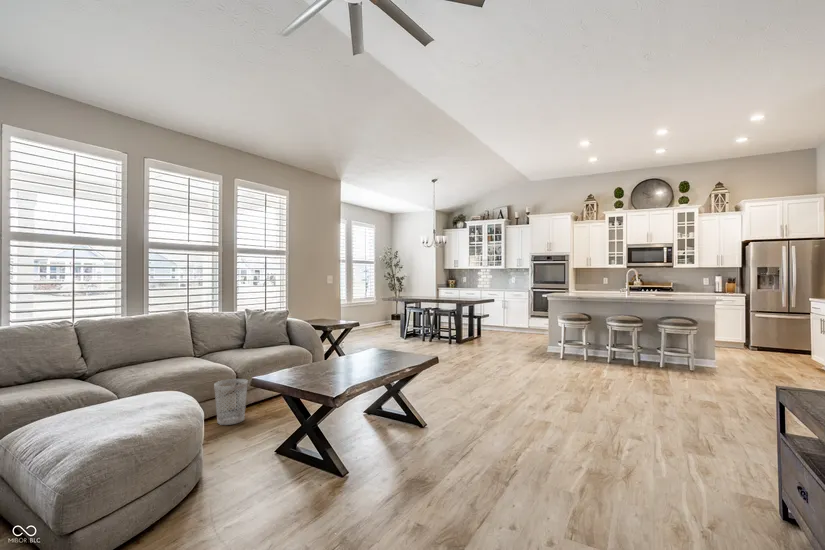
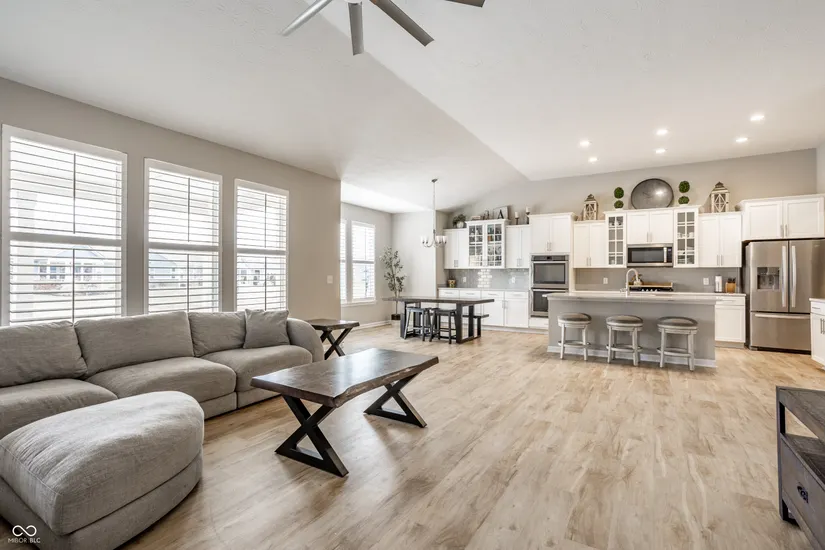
- wastebasket [213,378,249,426]
